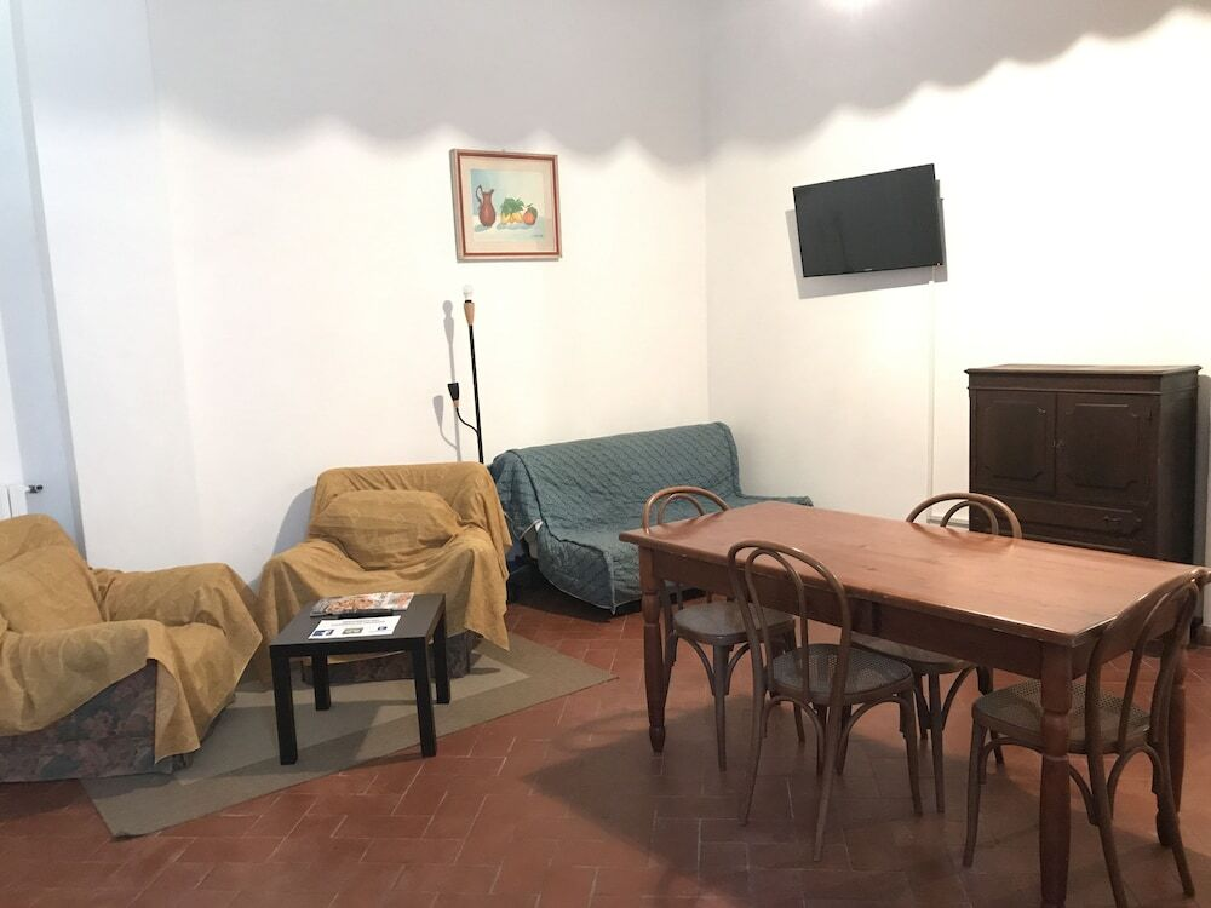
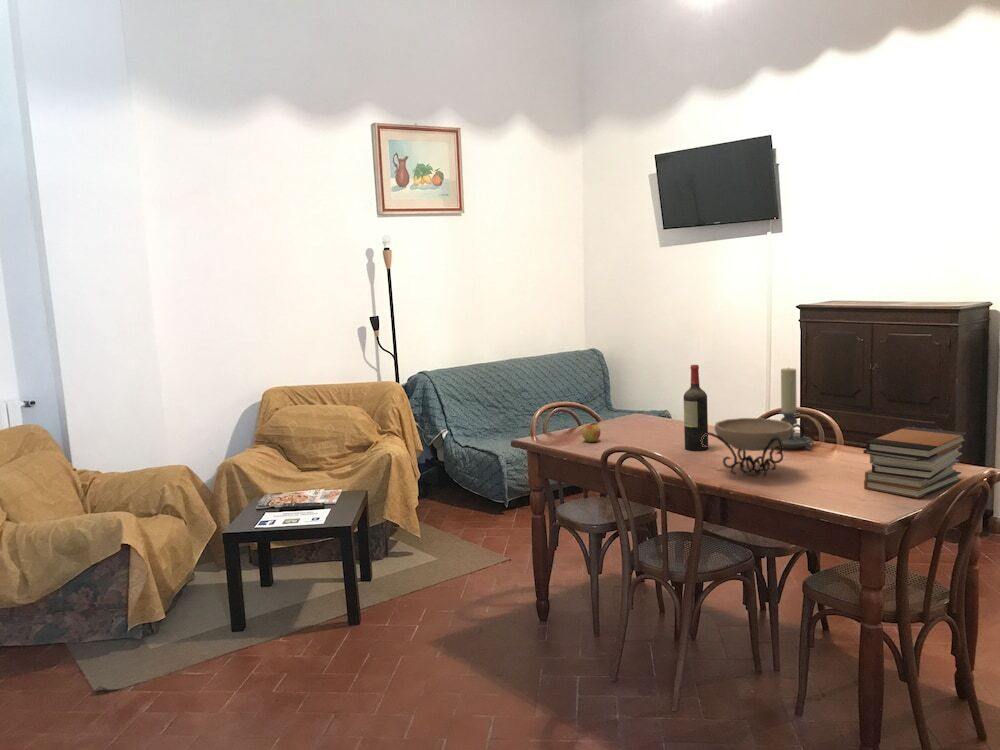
+ wine bottle [683,364,709,452]
+ apple [581,420,601,443]
+ decorative bowl [700,417,806,478]
+ book stack [863,426,968,499]
+ candle holder [776,366,815,451]
